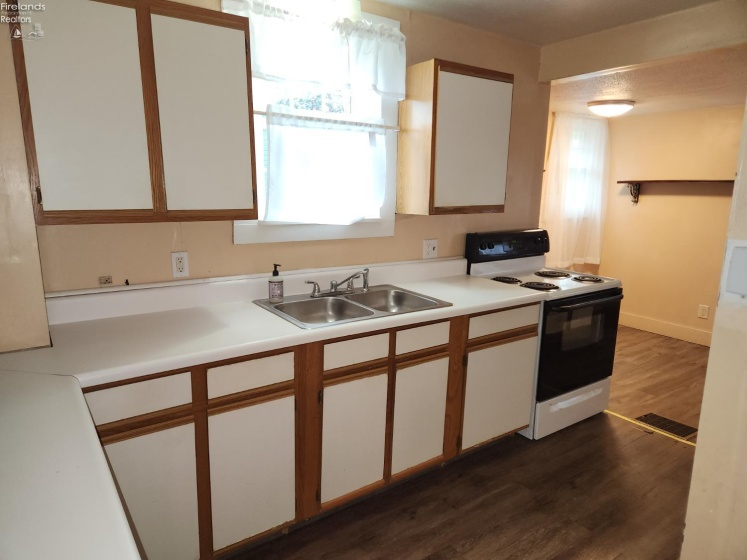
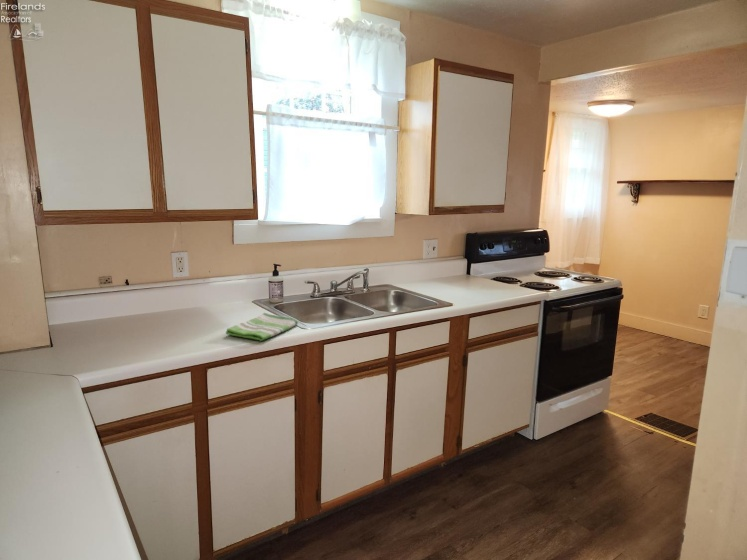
+ dish towel [225,312,299,342]
